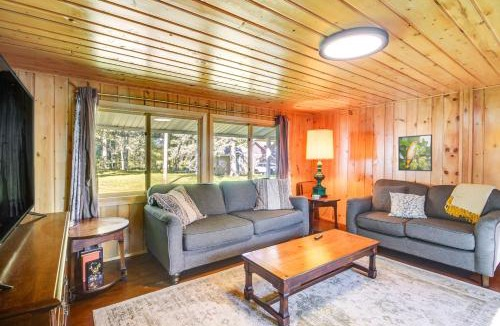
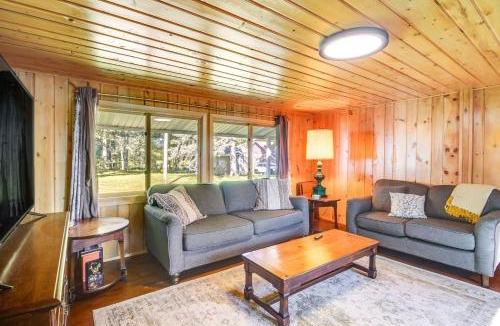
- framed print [397,133,433,172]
